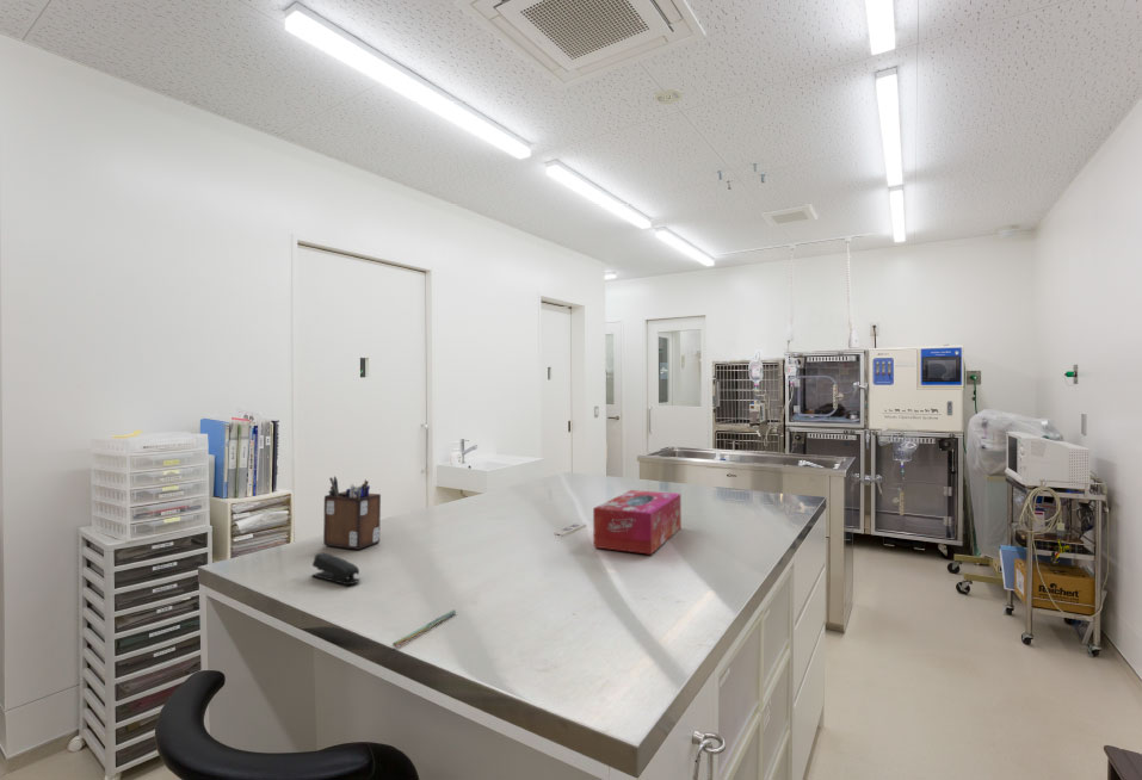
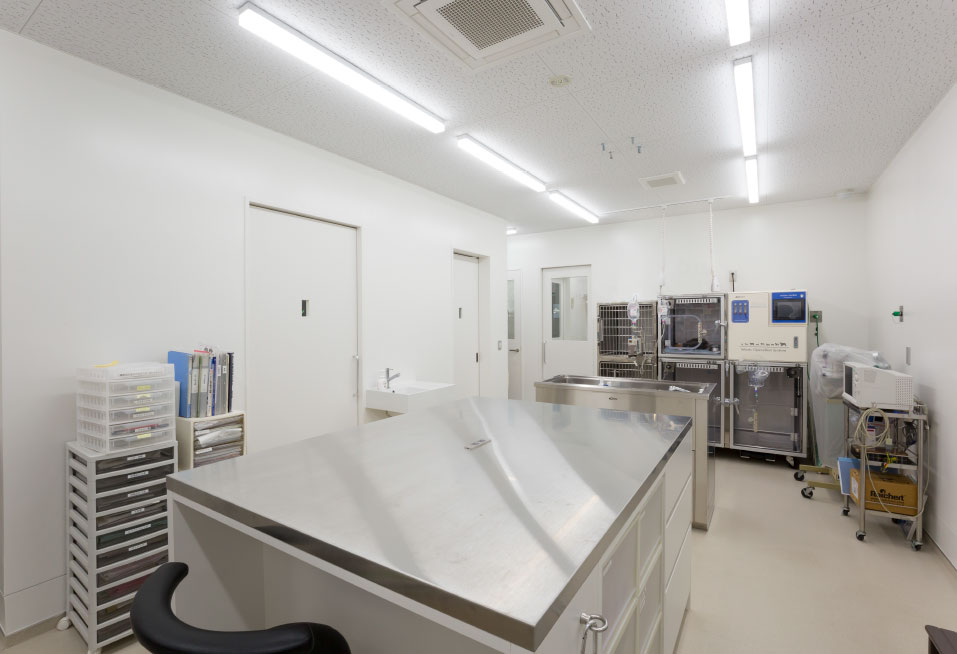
- tissue box [592,489,683,556]
- desk organizer [322,475,382,551]
- stapler [310,552,362,586]
- pen [391,608,457,648]
